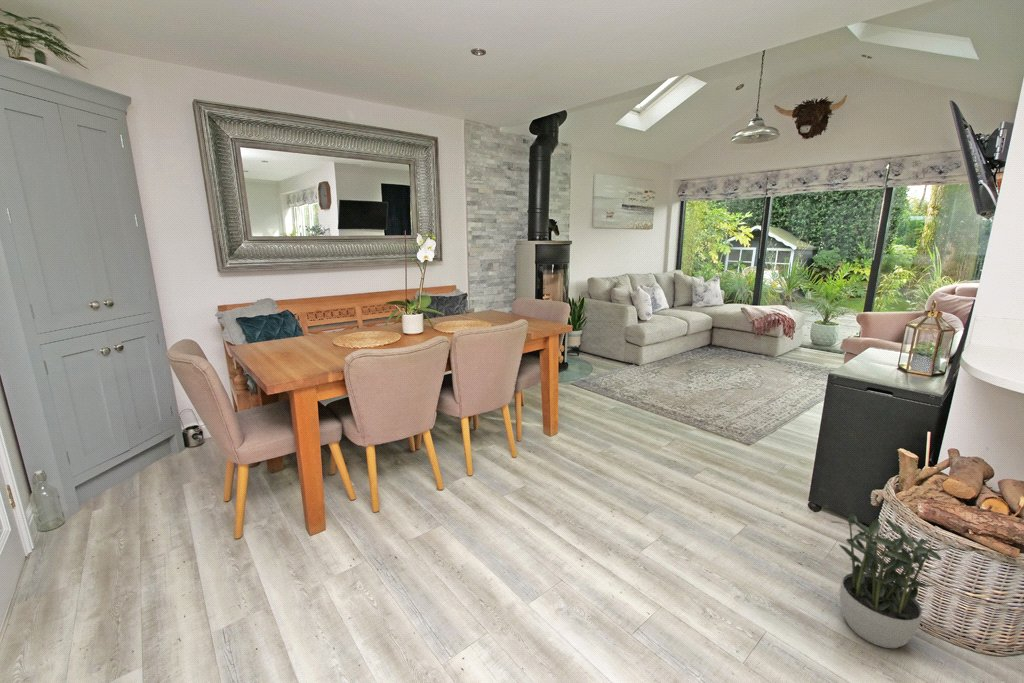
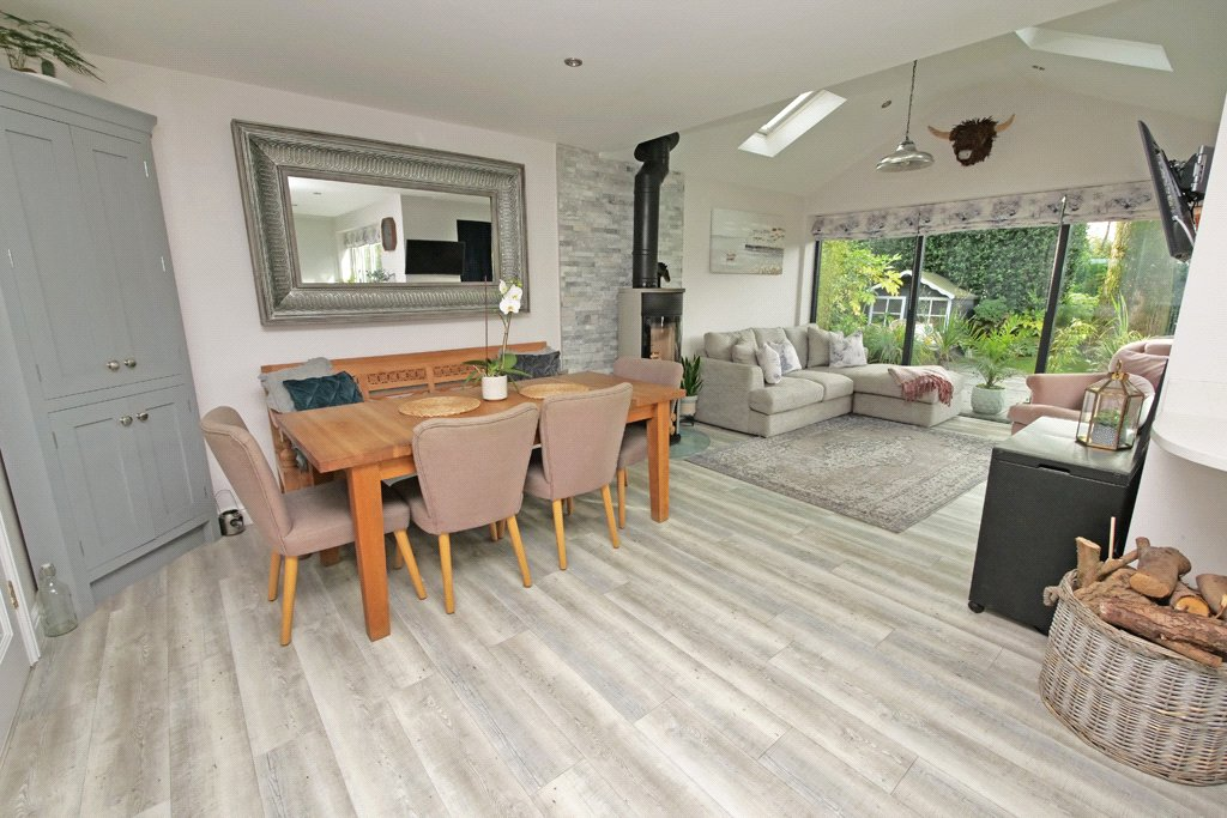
- potted plant [831,512,954,649]
